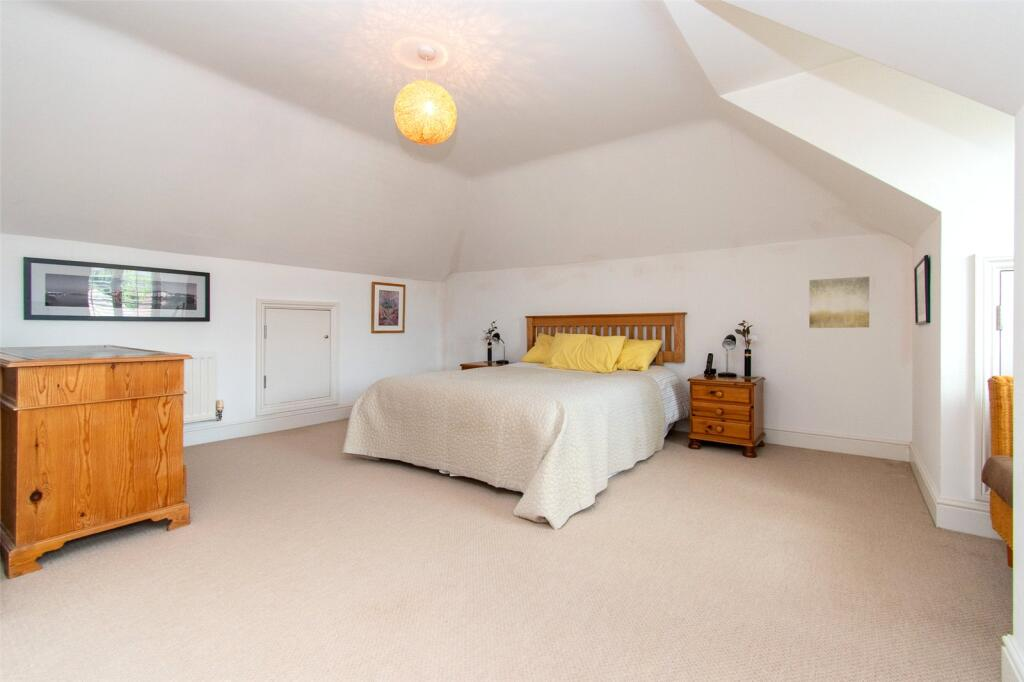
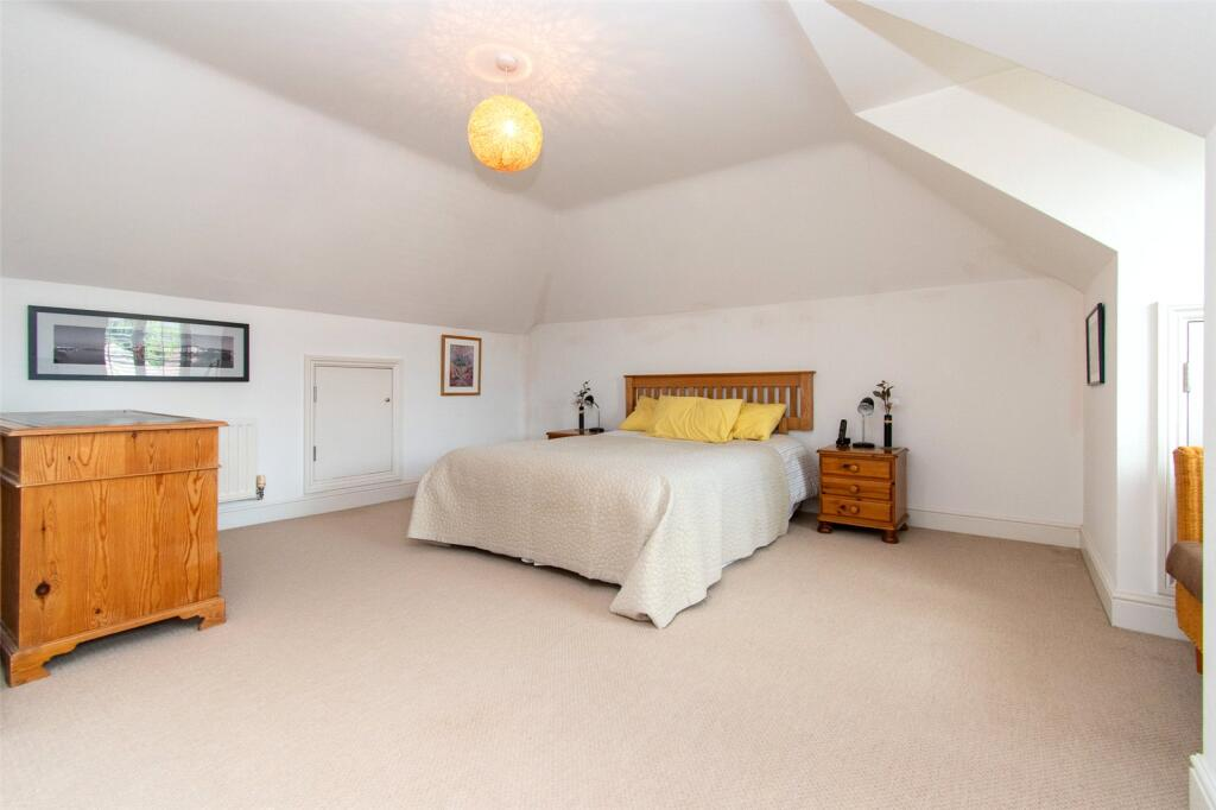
- wall art [808,275,870,329]
